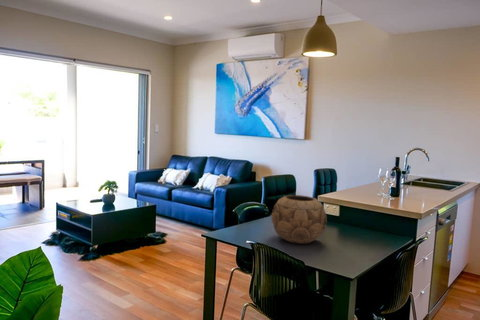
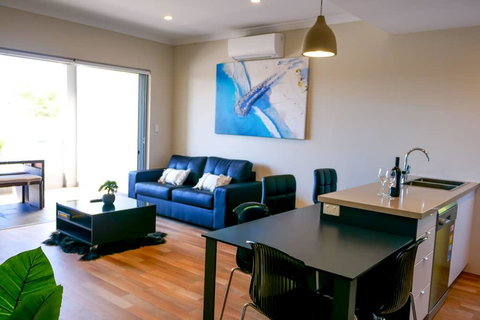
- decorative bowl [271,194,328,245]
